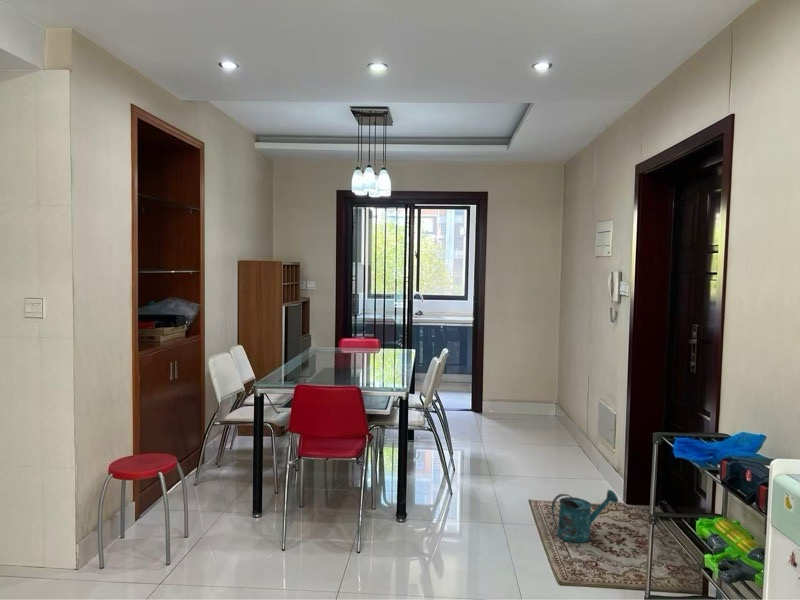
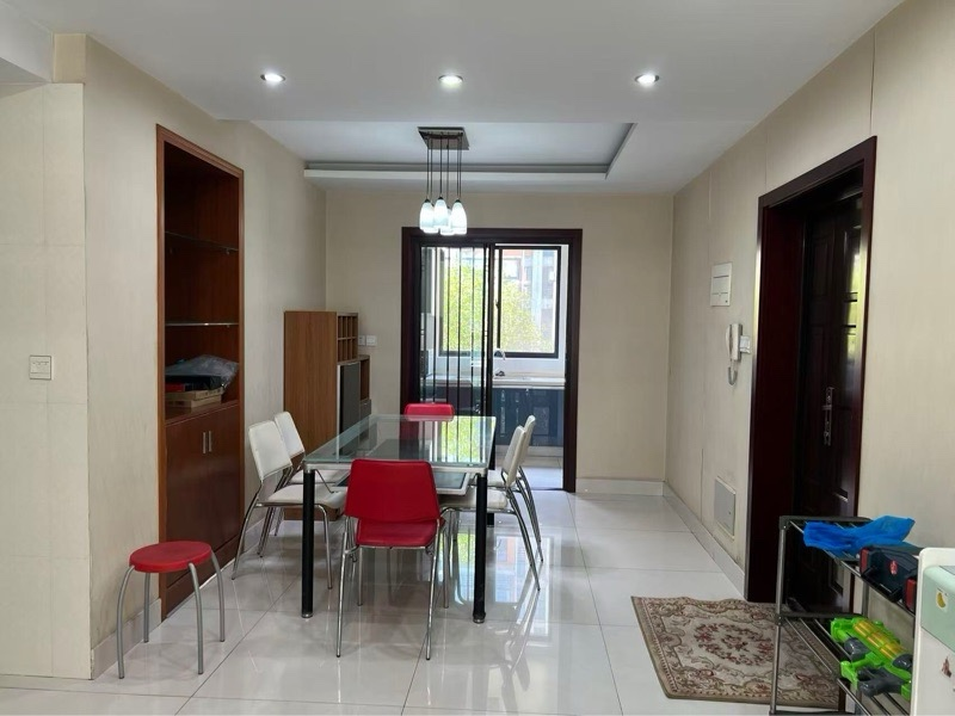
- watering can [551,489,619,544]
